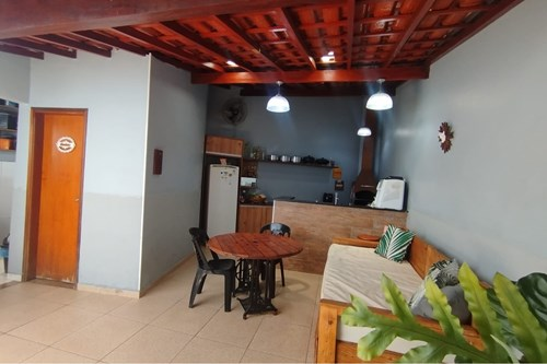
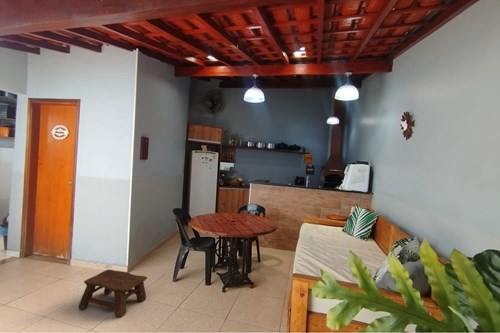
+ stool [78,268,148,318]
